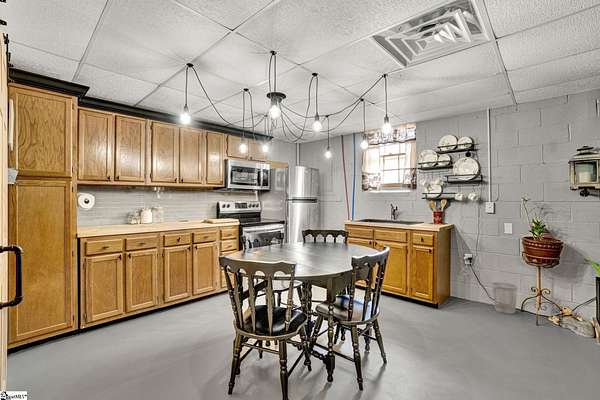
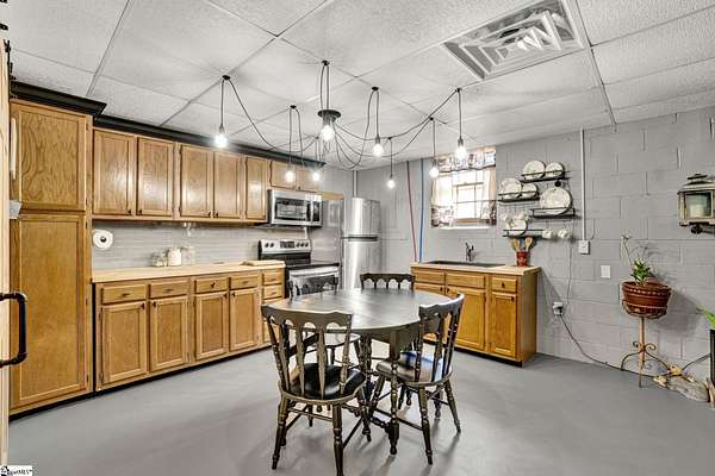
- wastebasket [492,281,518,315]
